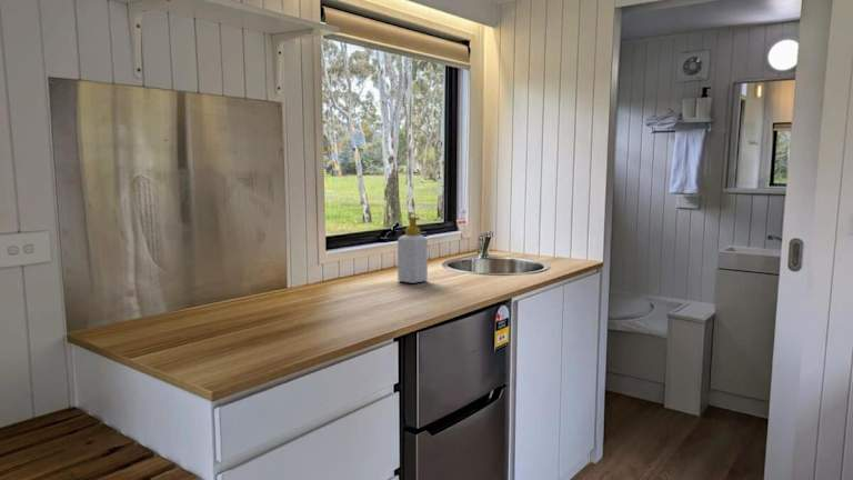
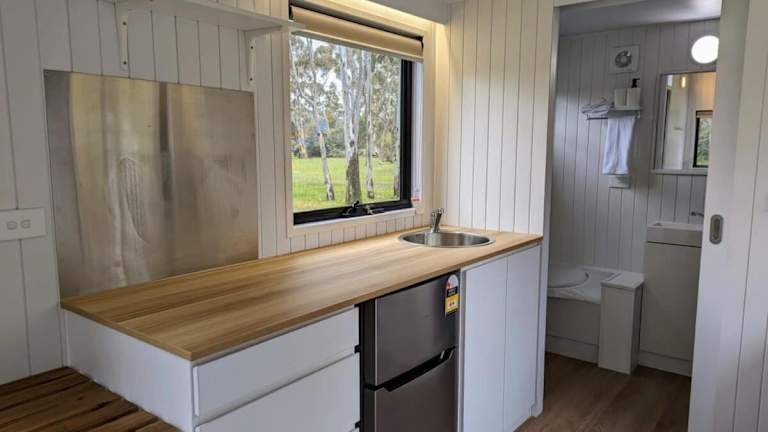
- soap bottle [397,216,429,284]
